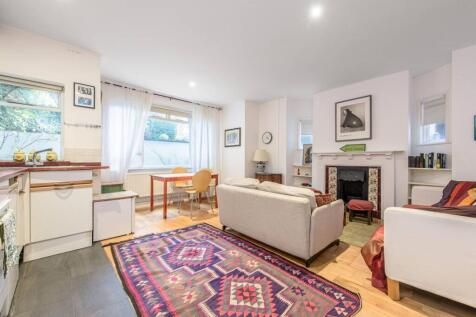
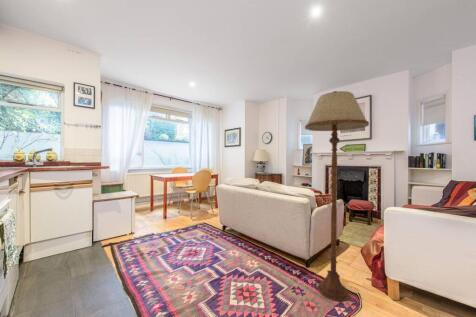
+ floor lamp [304,90,370,303]
